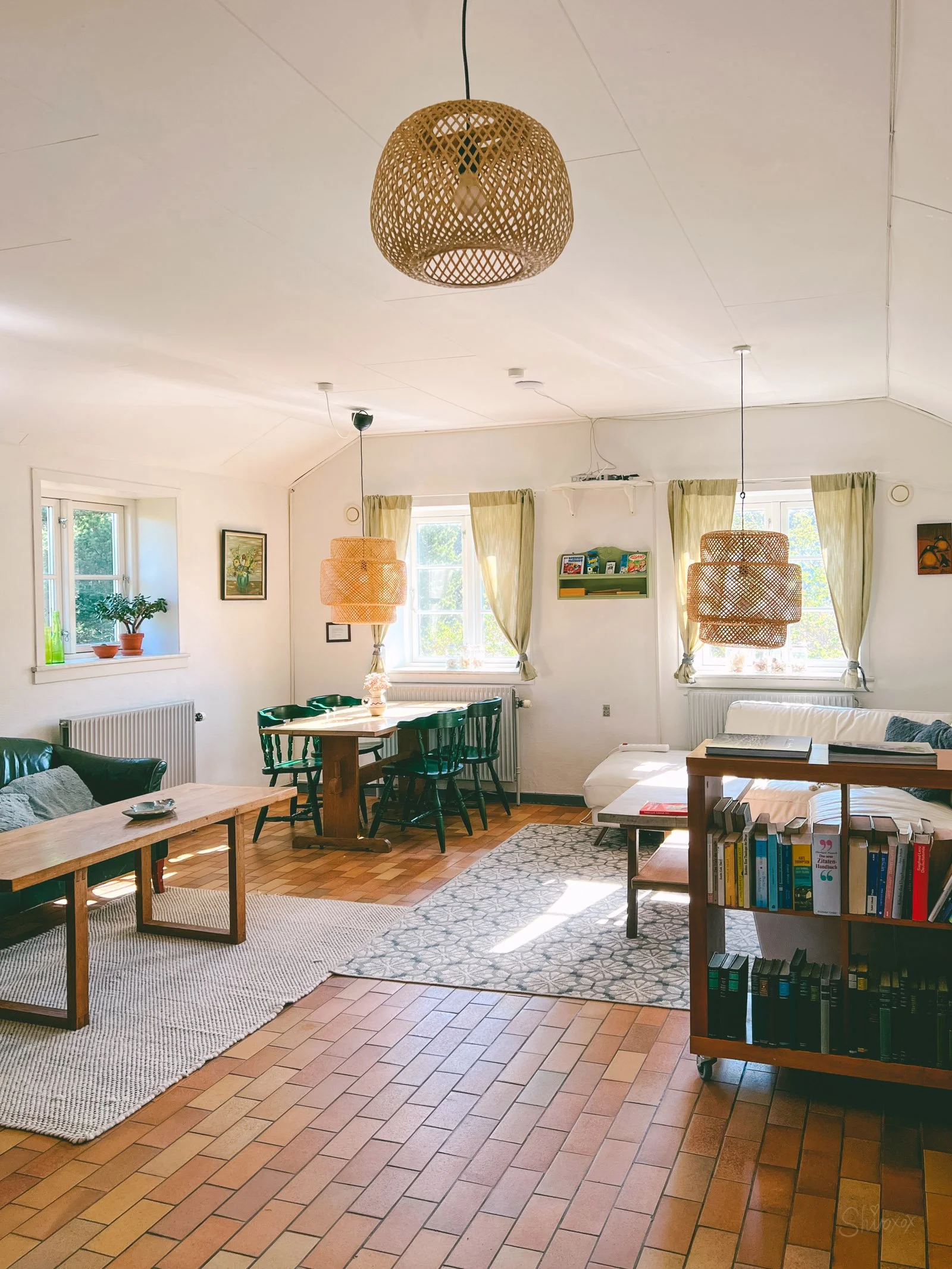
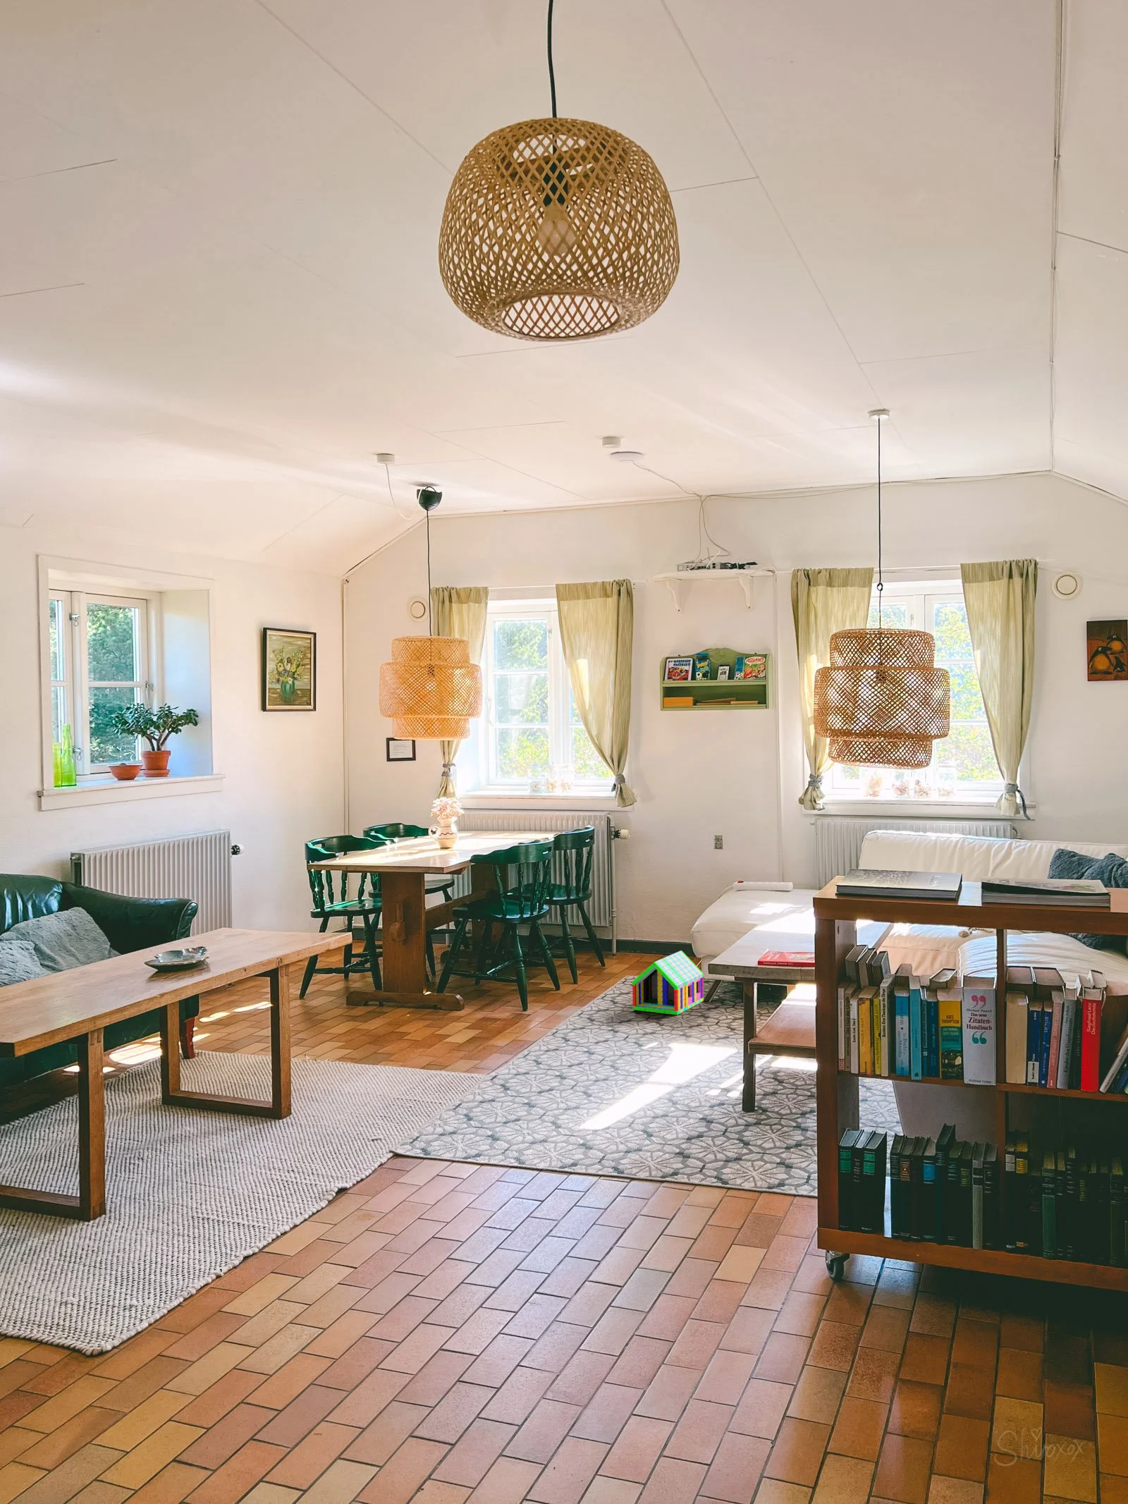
+ toy house [632,949,704,1016]
